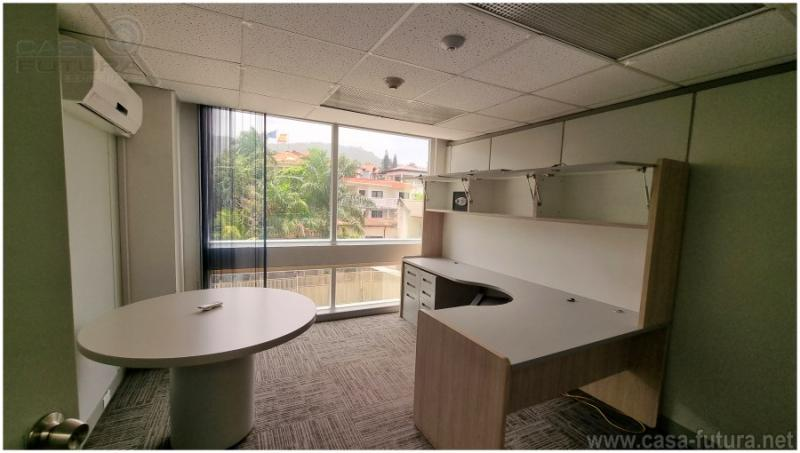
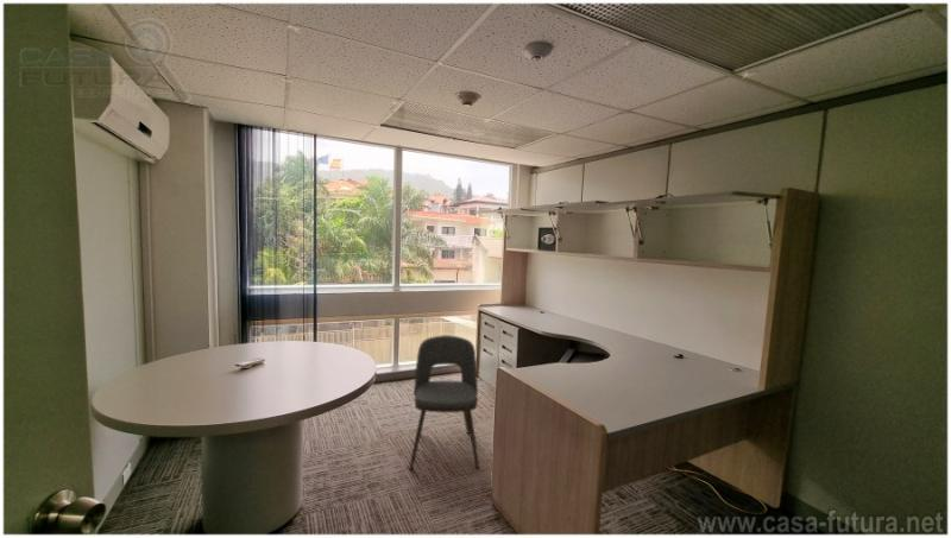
+ chair [408,334,480,471]
